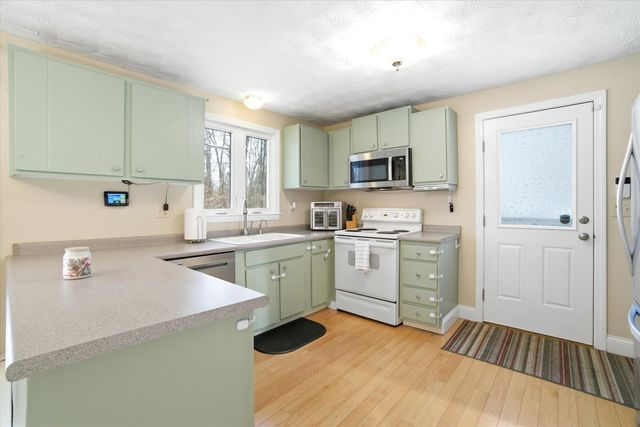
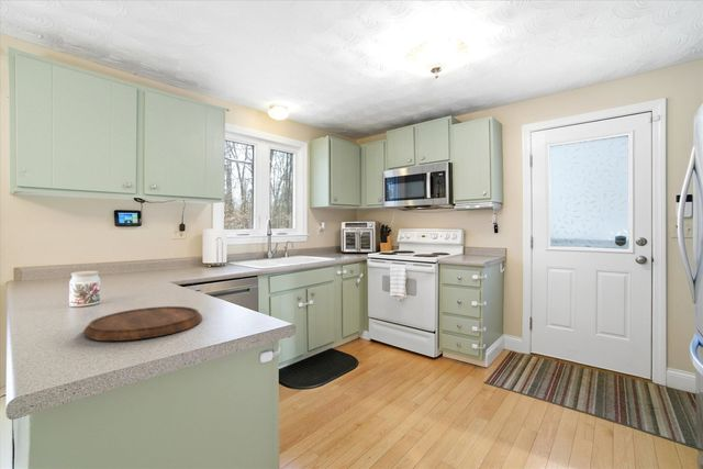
+ cutting board [82,305,203,342]
